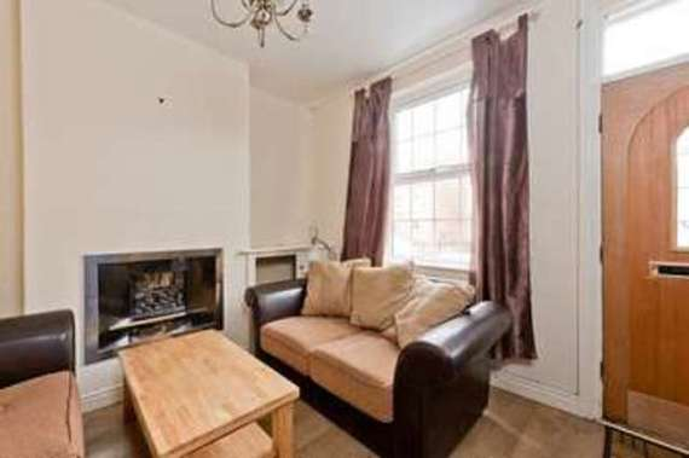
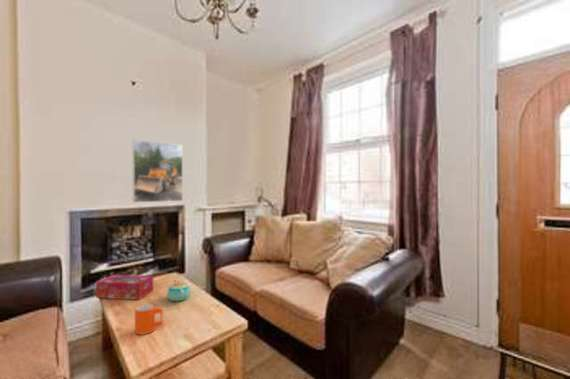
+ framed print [131,139,184,204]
+ teapot [166,279,191,302]
+ tissue box [95,274,154,301]
+ mug [134,303,164,336]
